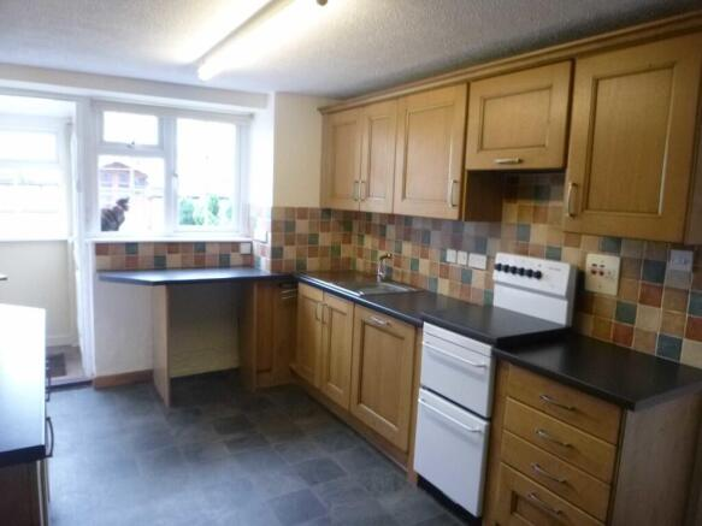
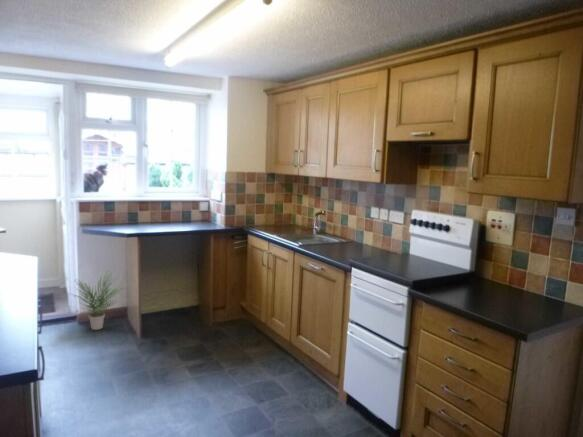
+ potted plant [67,271,125,331]
